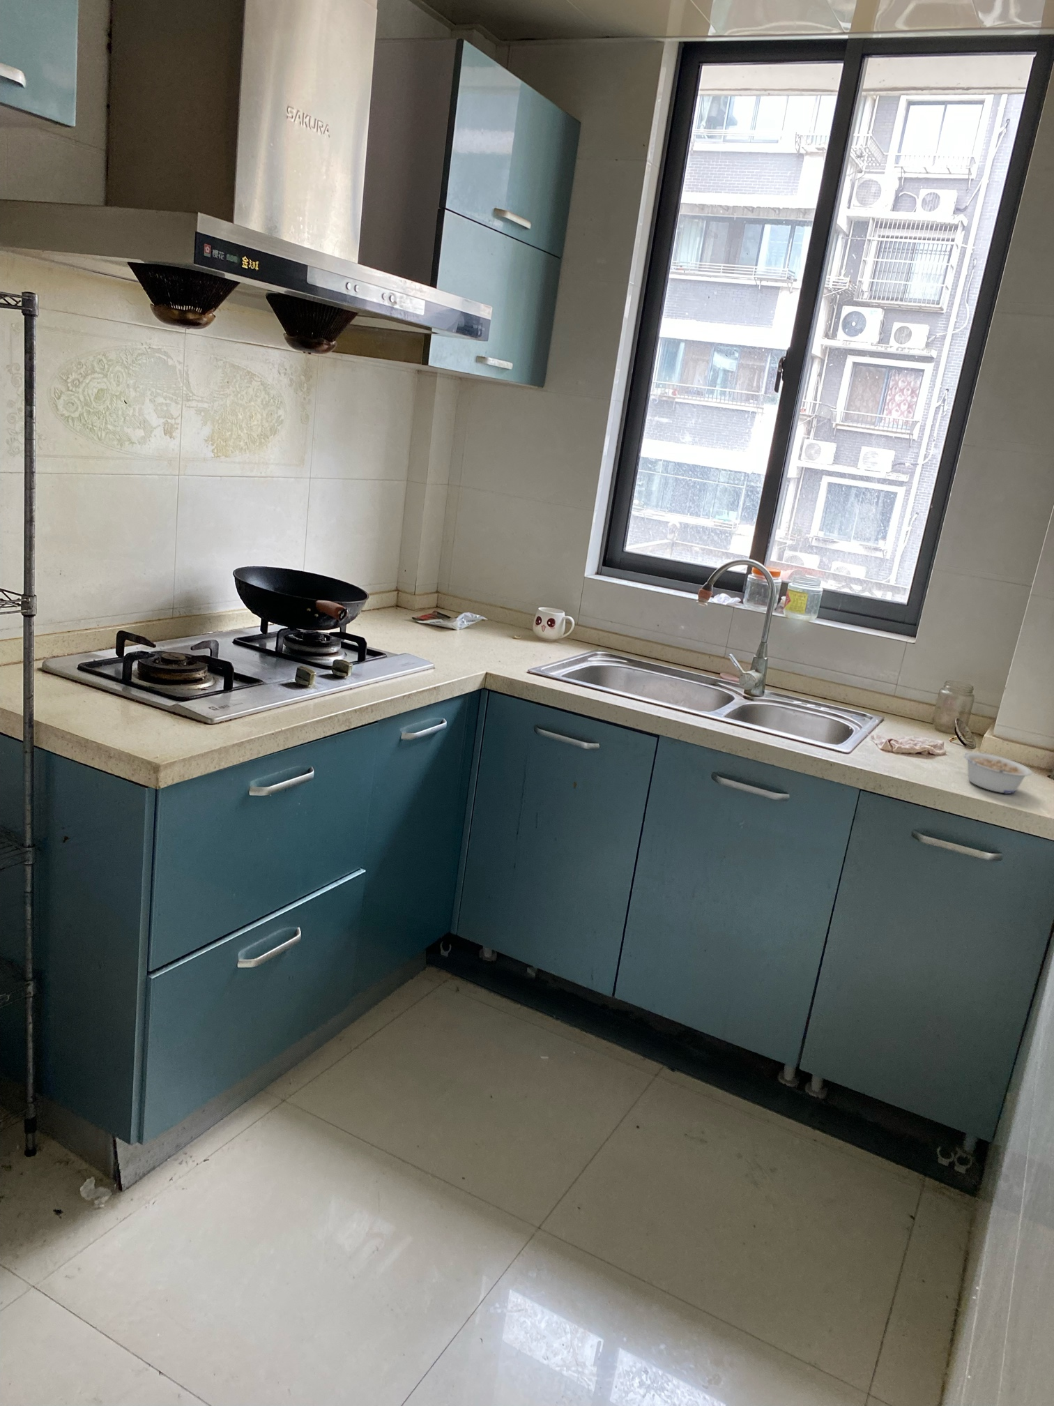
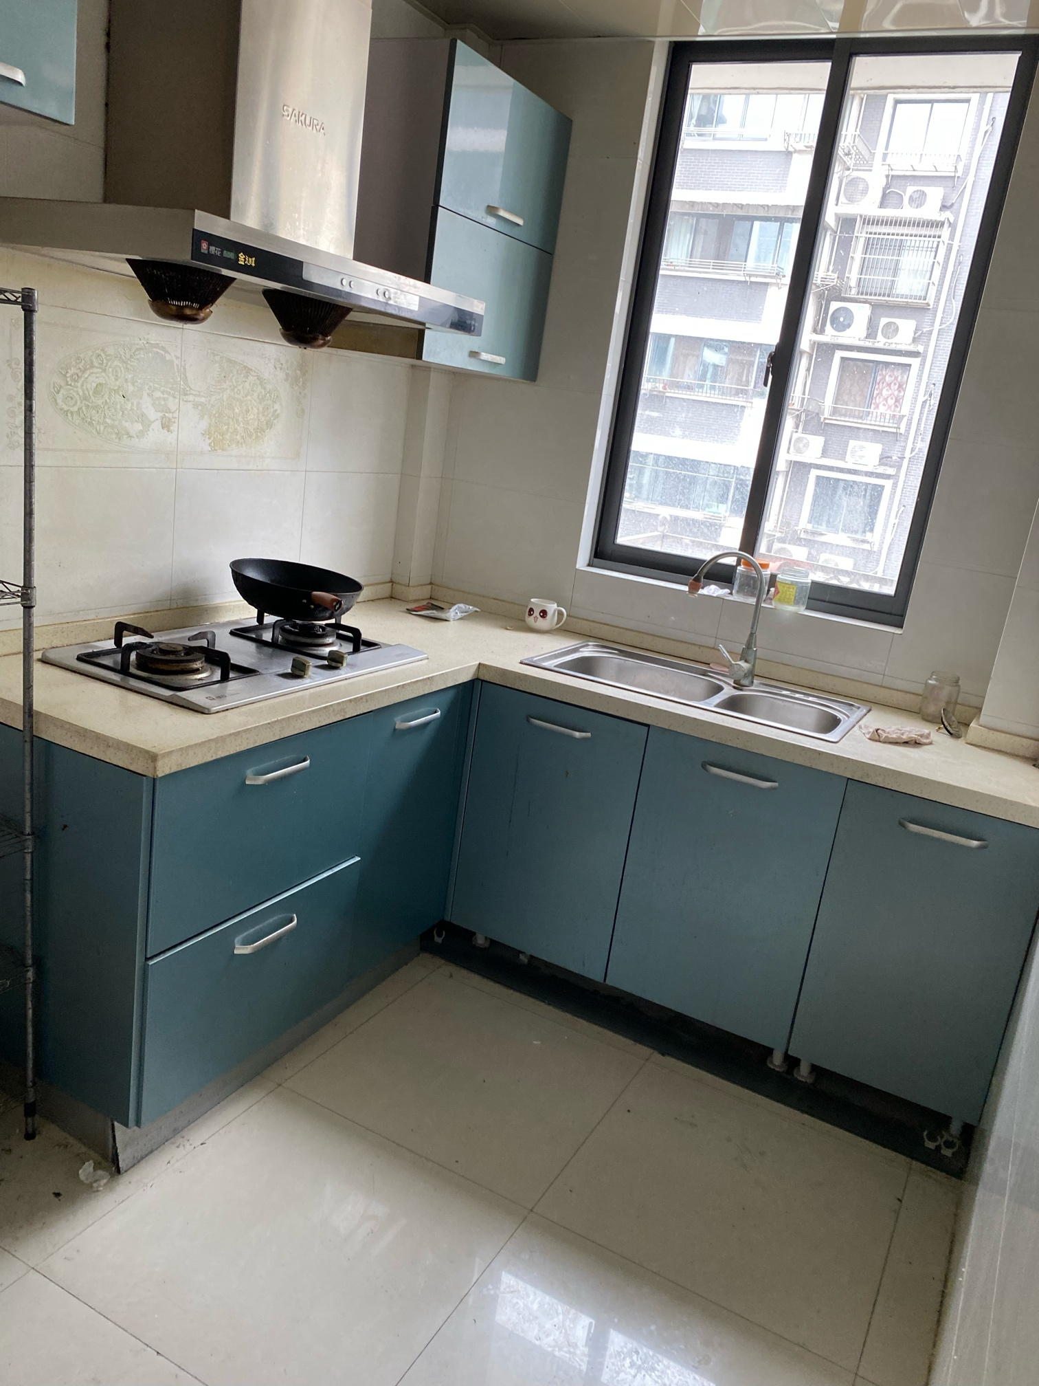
- legume [963,751,1033,795]
